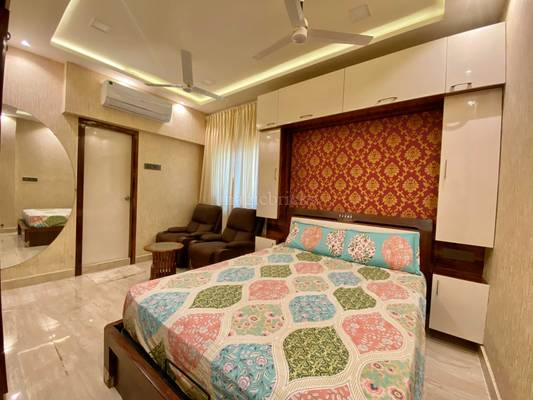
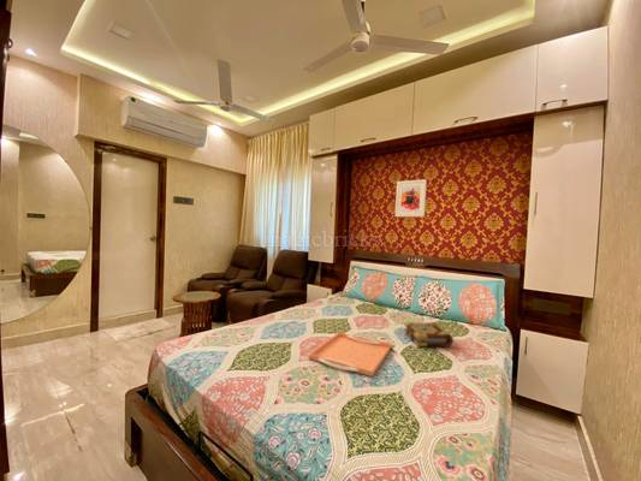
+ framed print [394,178,428,218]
+ book [403,321,455,349]
+ serving tray [308,331,393,378]
